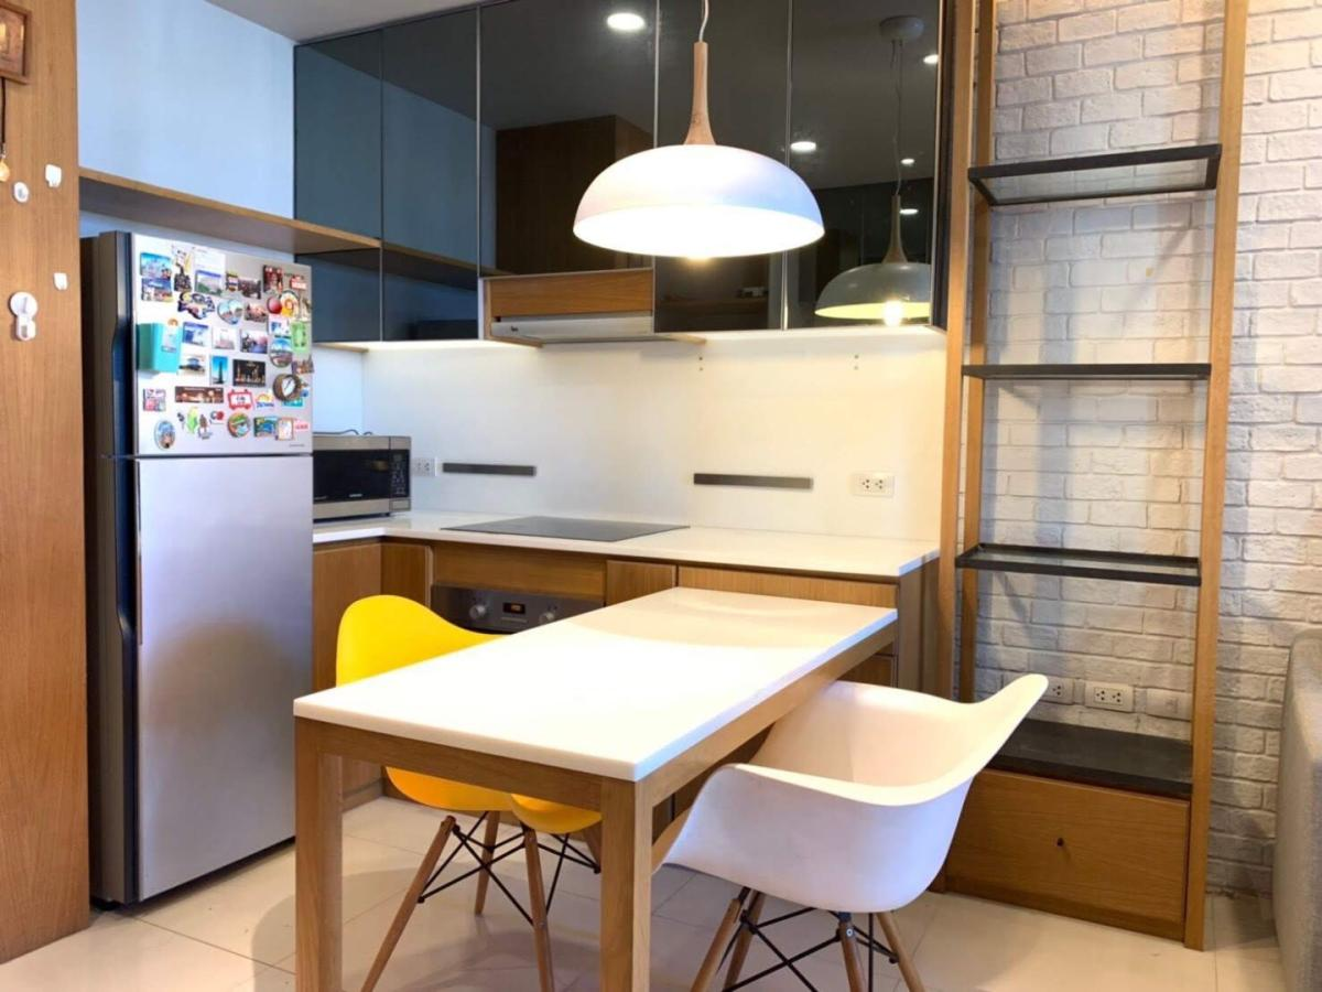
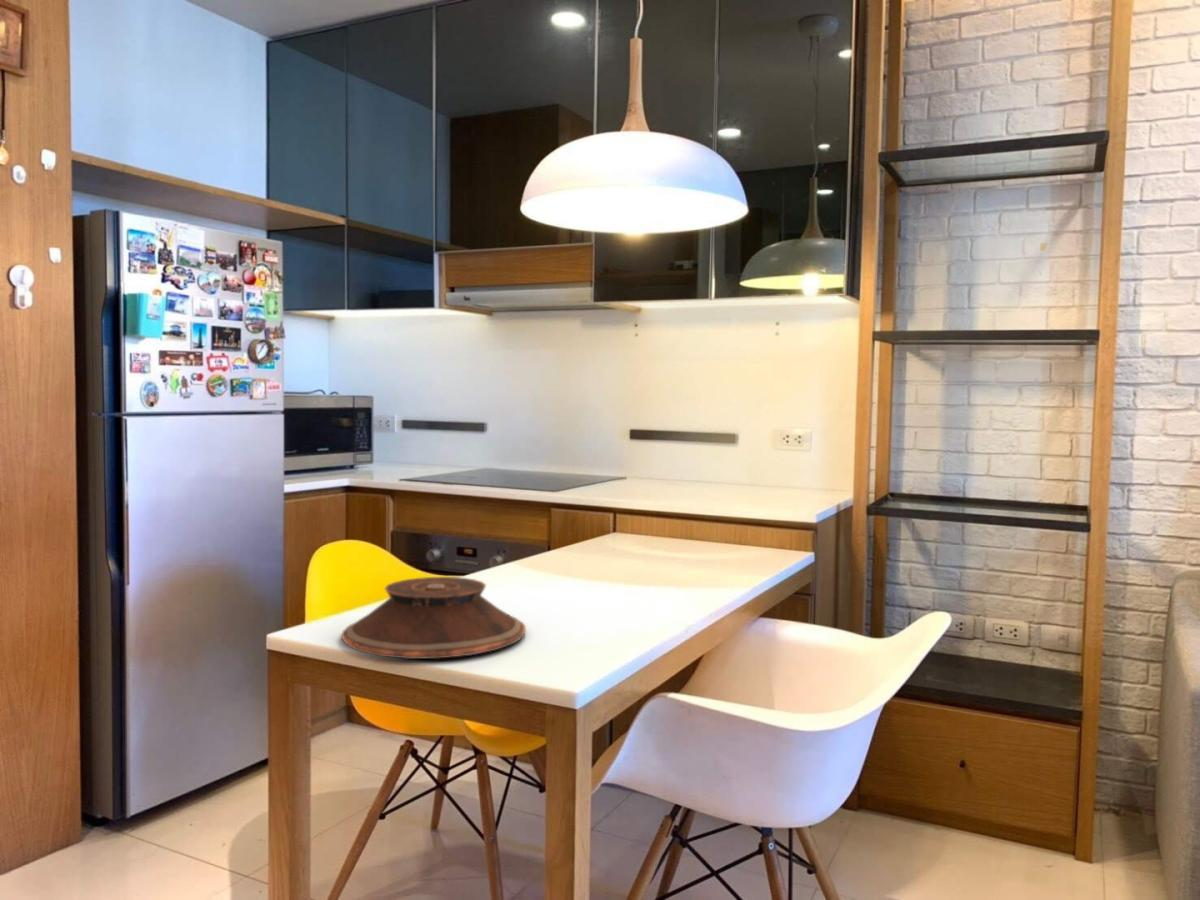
+ plate [341,576,527,660]
